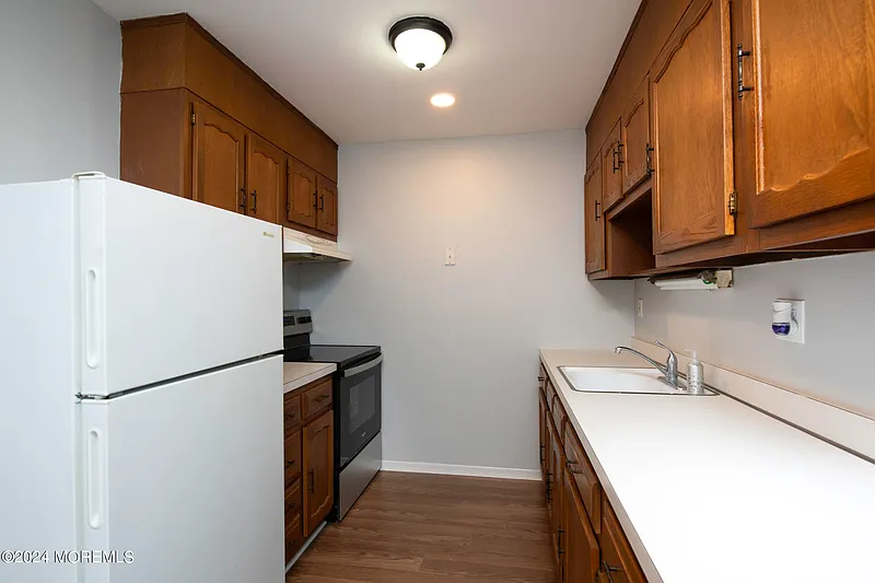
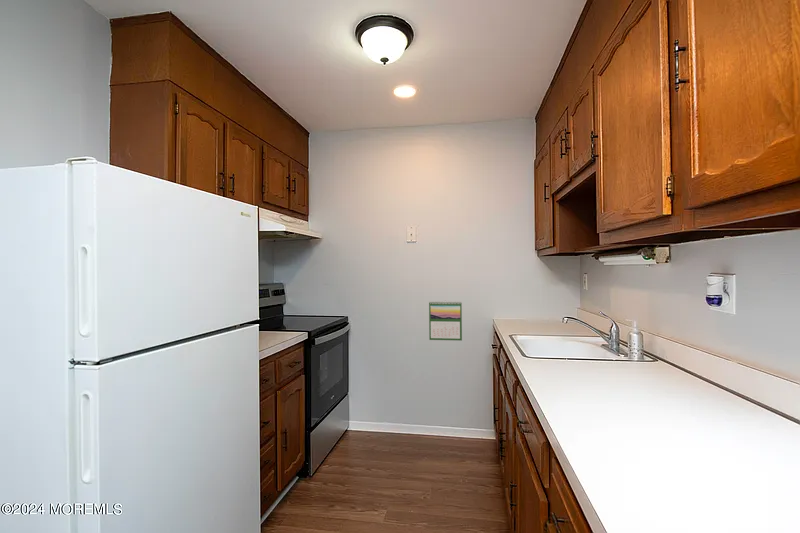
+ calendar [428,300,463,342]
